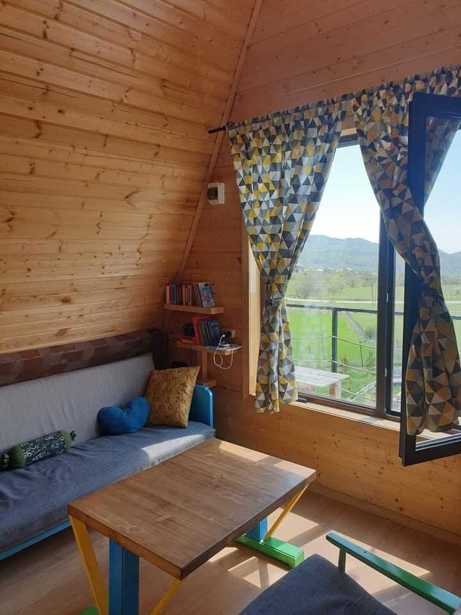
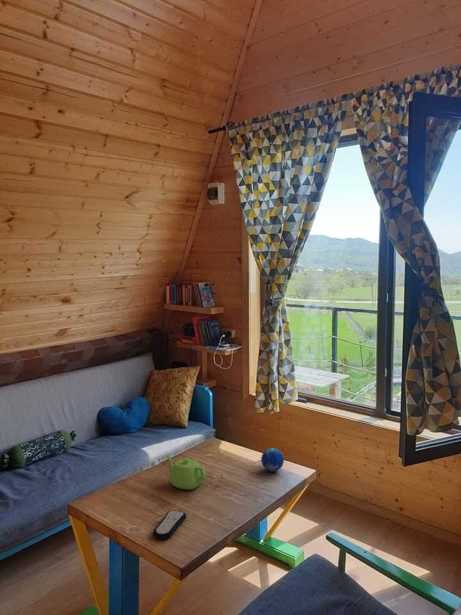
+ remote control [152,509,187,540]
+ teapot [164,455,208,491]
+ decorative orb [260,447,285,473]
